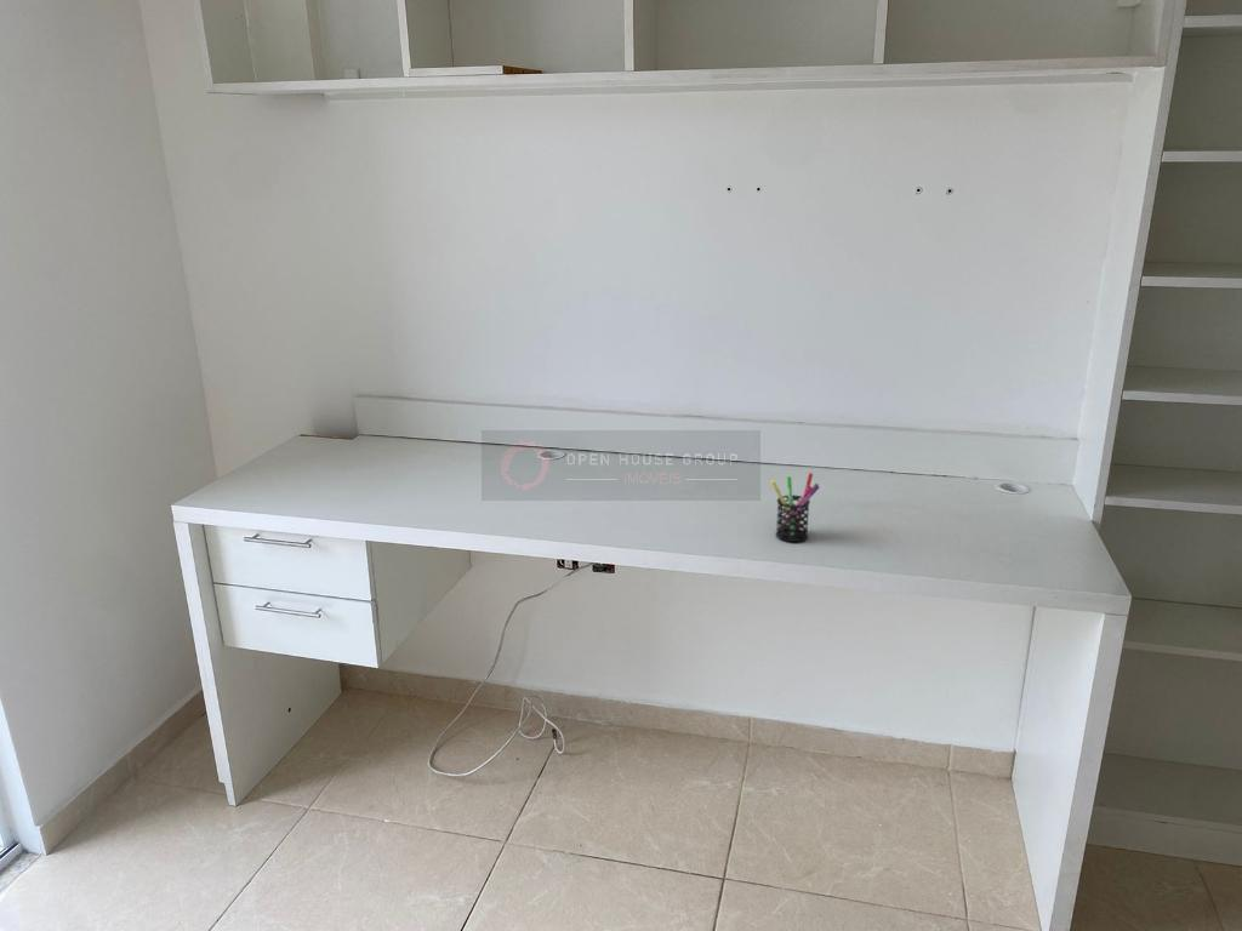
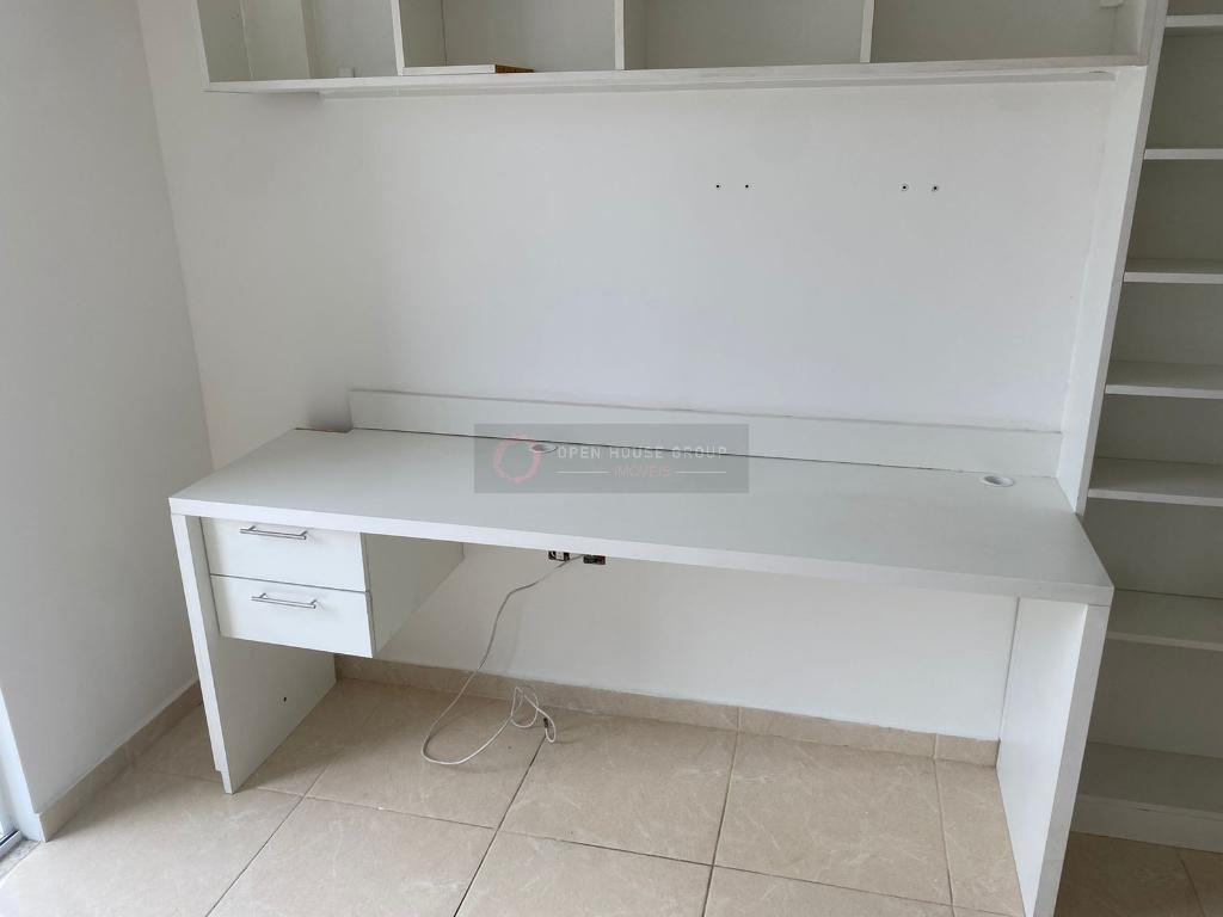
- pen holder [770,472,820,543]
